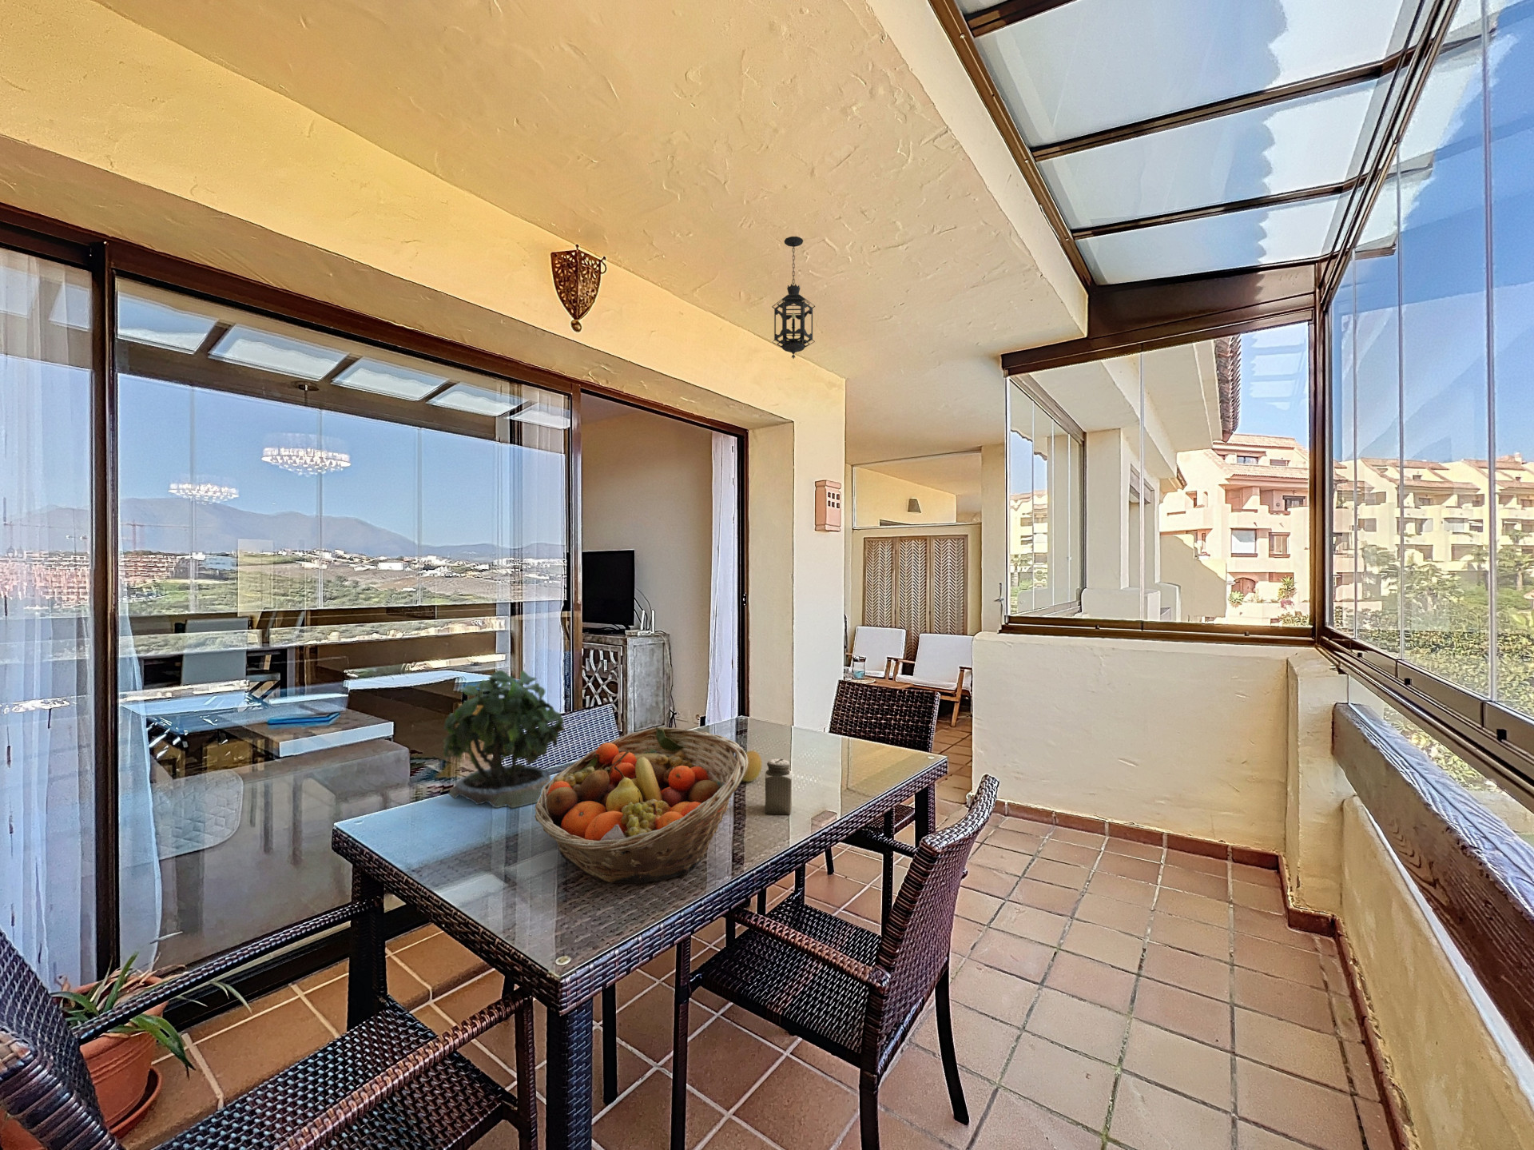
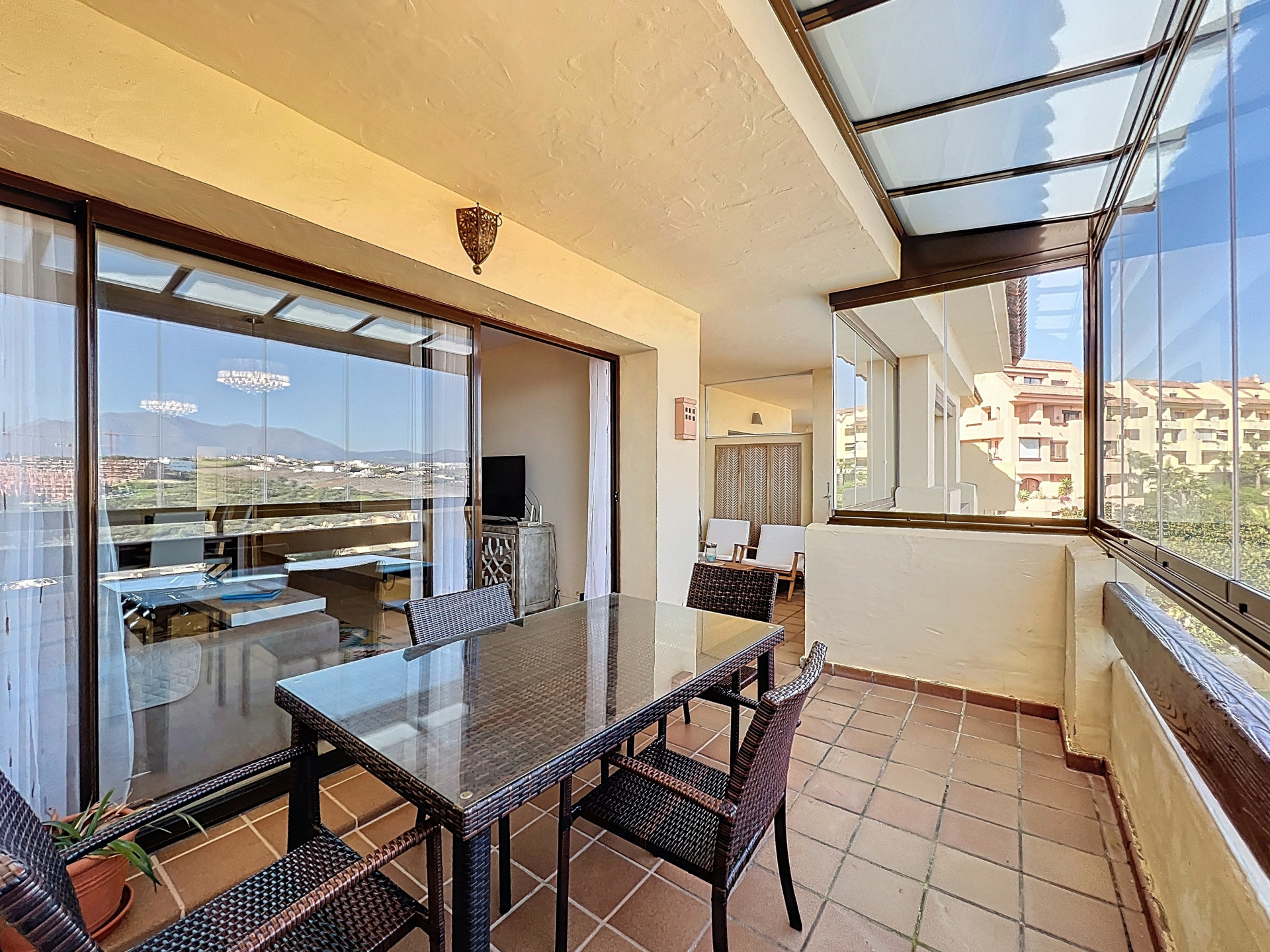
- apple [736,750,763,783]
- hanging lantern [771,236,815,360]
- potted plant [442,657,565,809]
- fruit basket [534,726,749,884]
- salt shaker [765,757,792,815]
